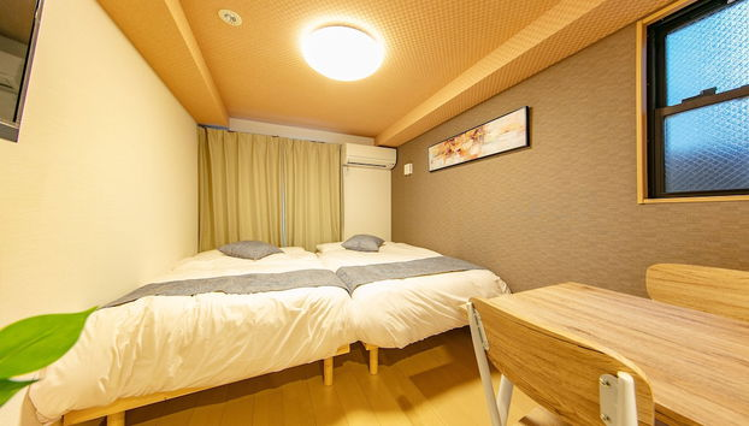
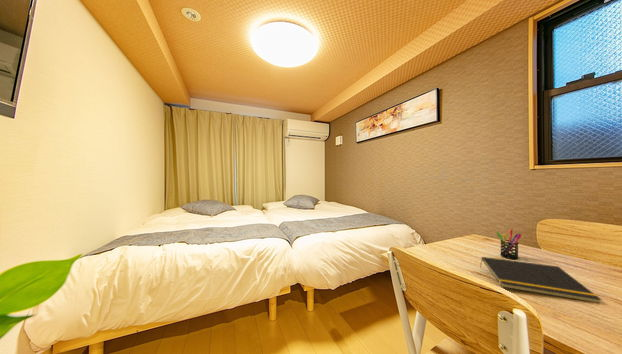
+ notepad [479,256,602,304]
+ pen holder [496,229,522,260]
